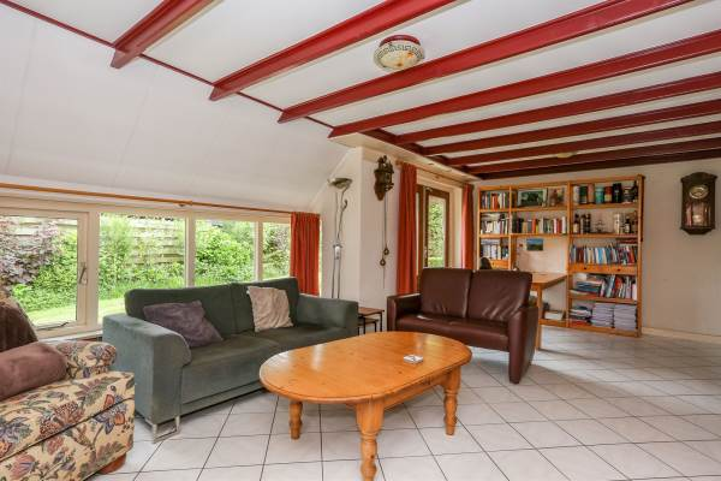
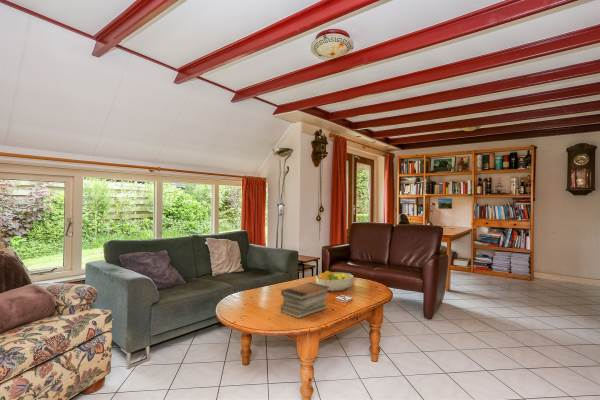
+ fruit bowl [315,270,355,292]
+ book stack [280,281,331,319]
